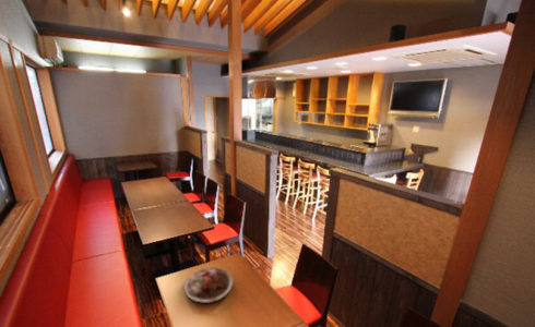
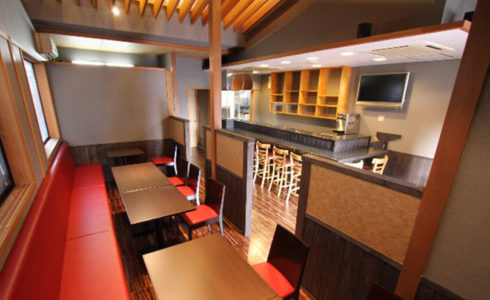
- plate [183,266,234,305]
